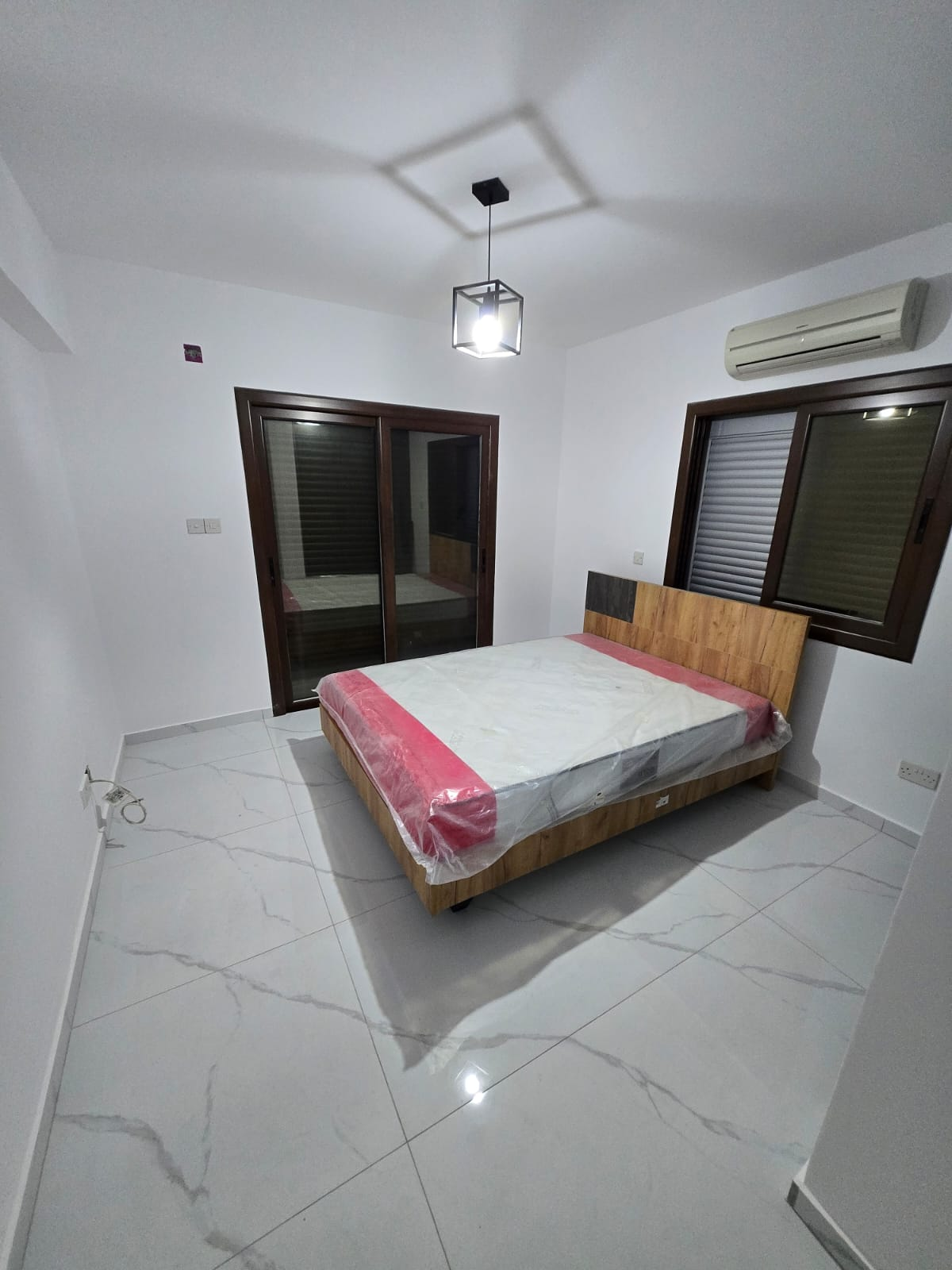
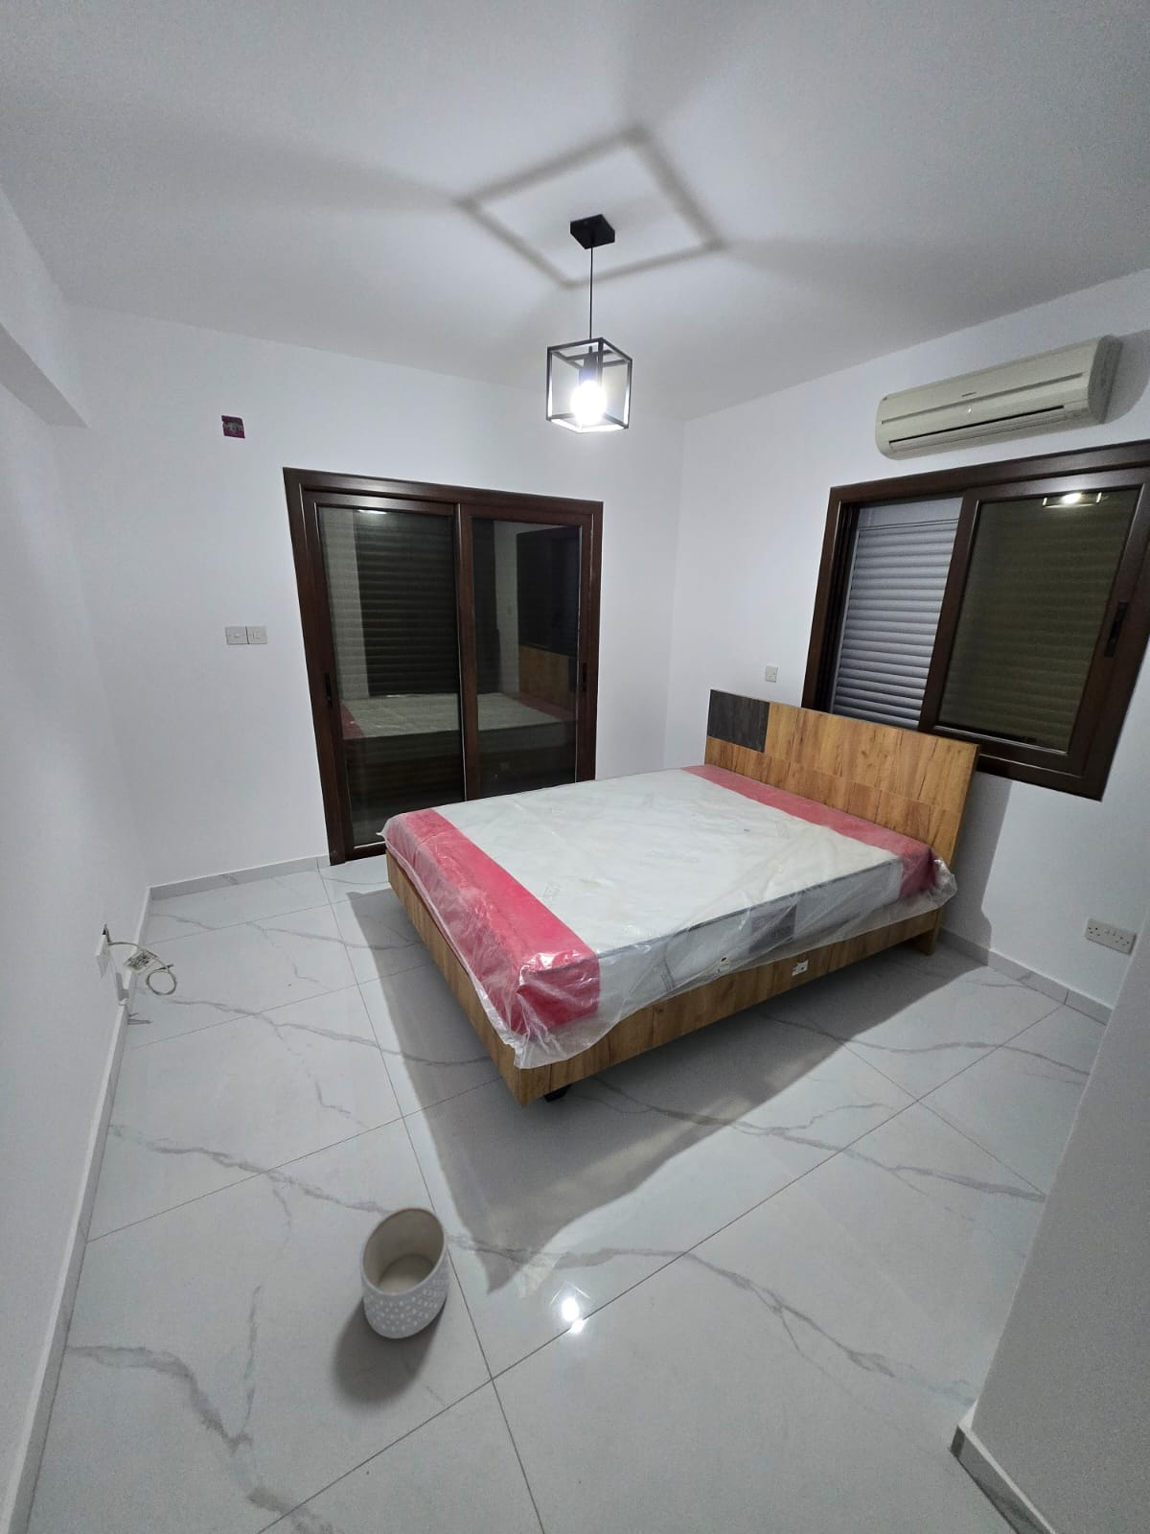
+ planter [359,1204,449,1340]
